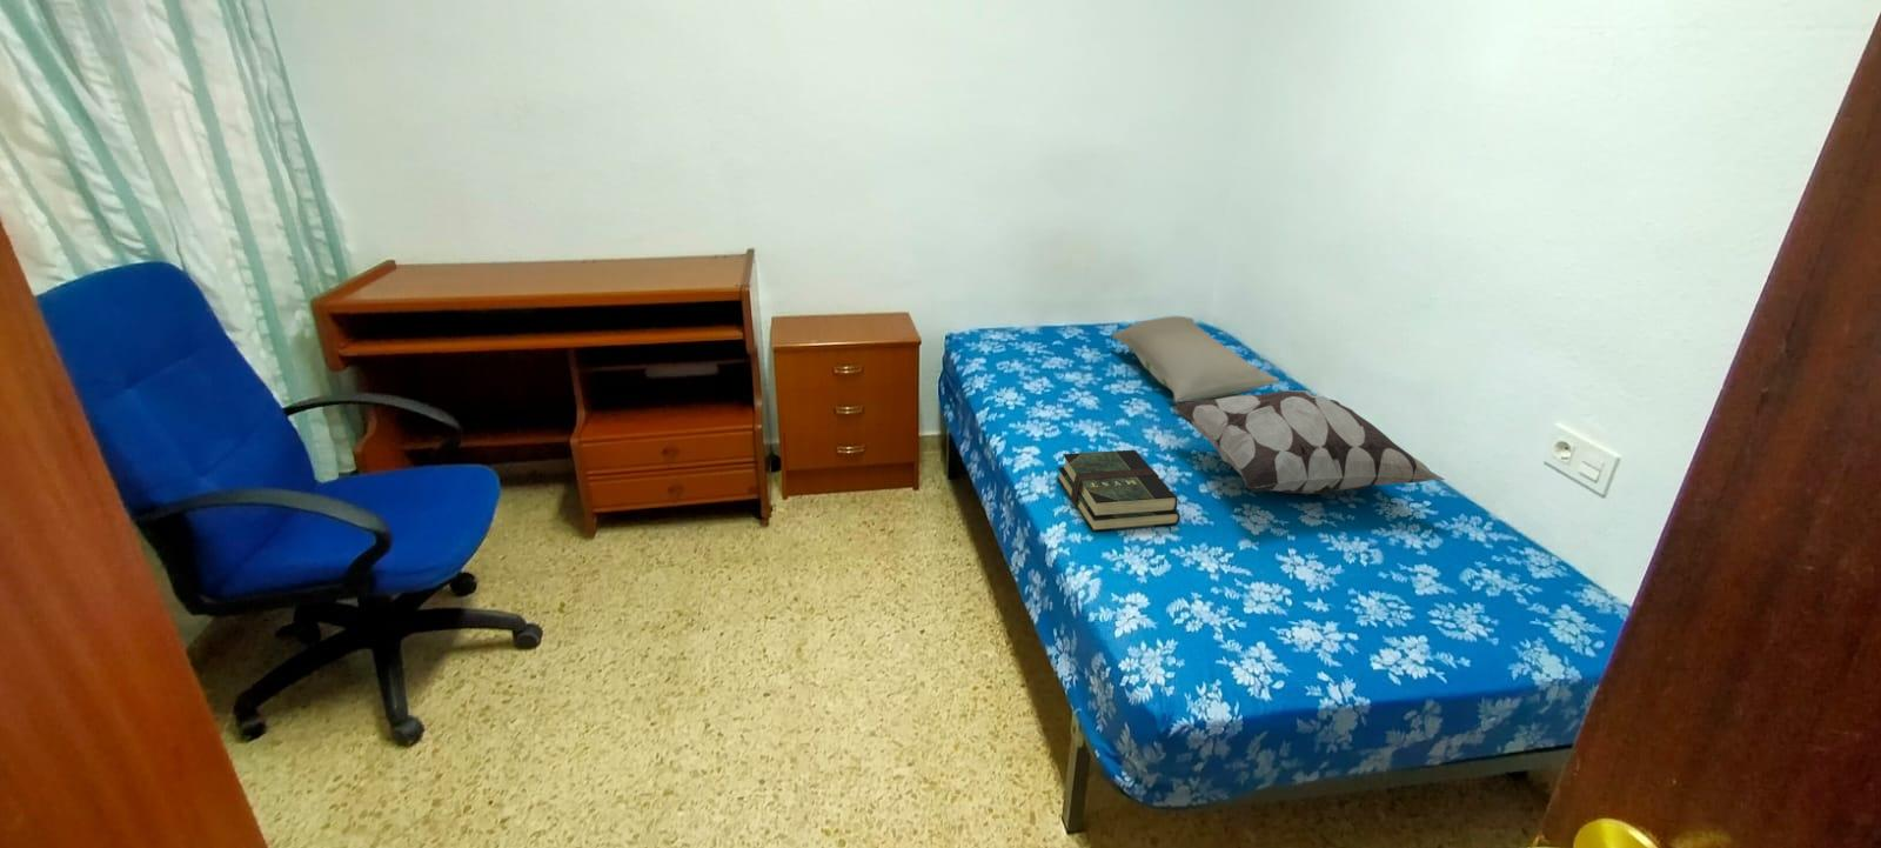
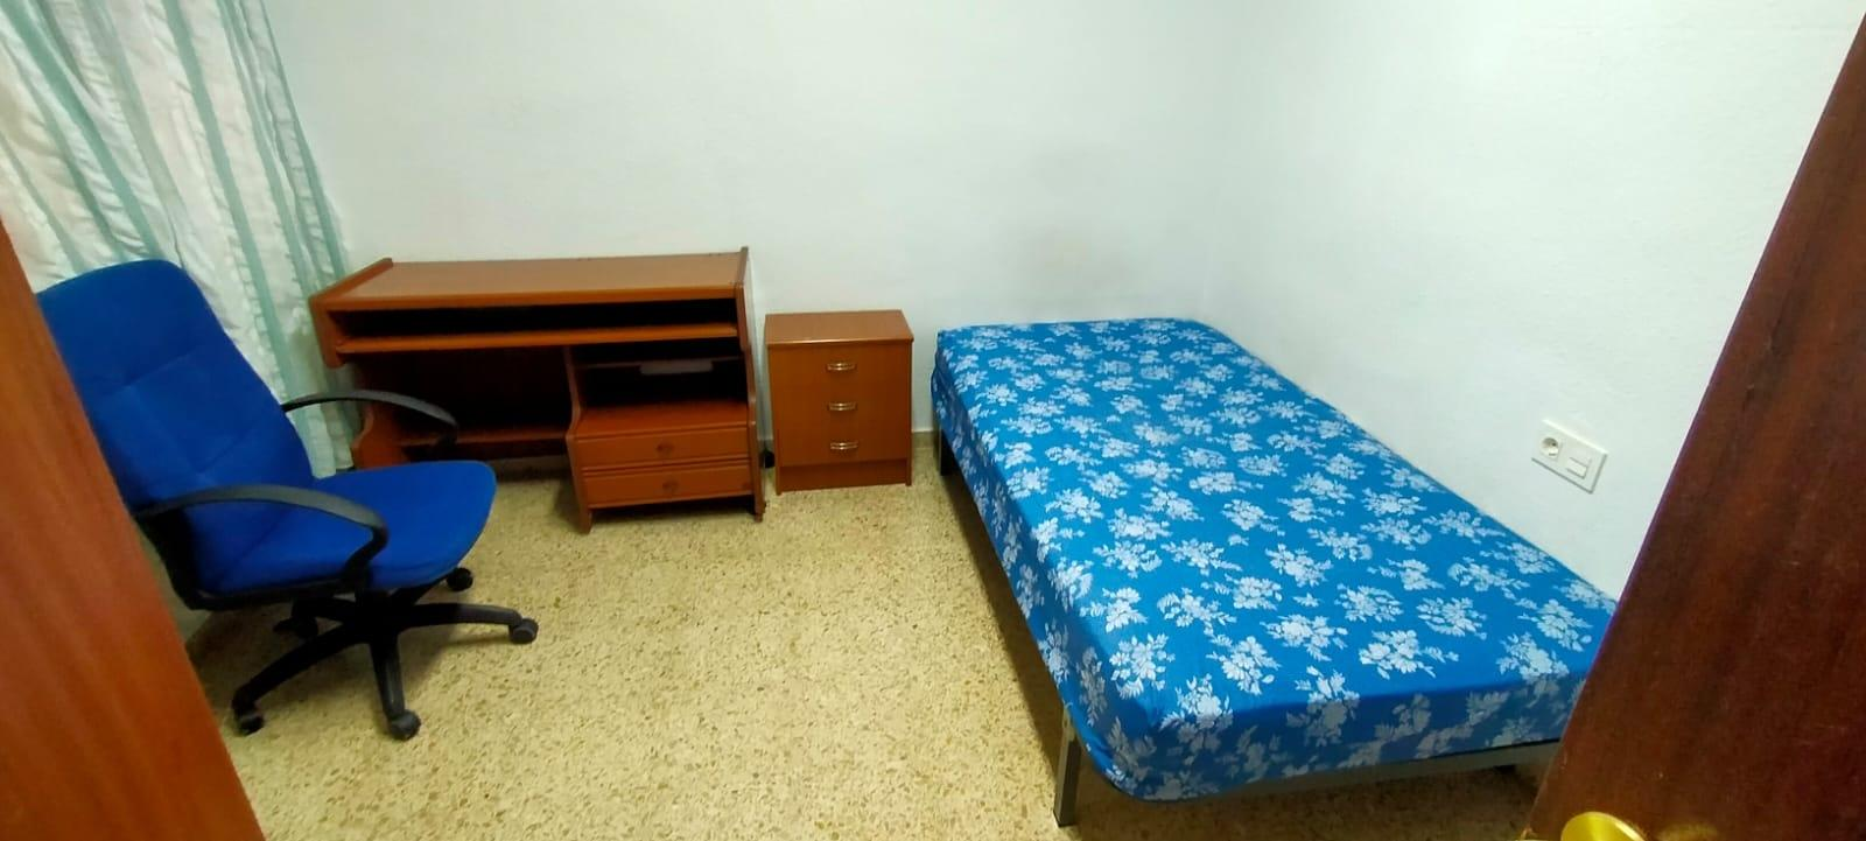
- book [1056,450,1182,533]
- decorative pillow [1172,390,1446,495]
- pillow [1108,315,1280,403]
